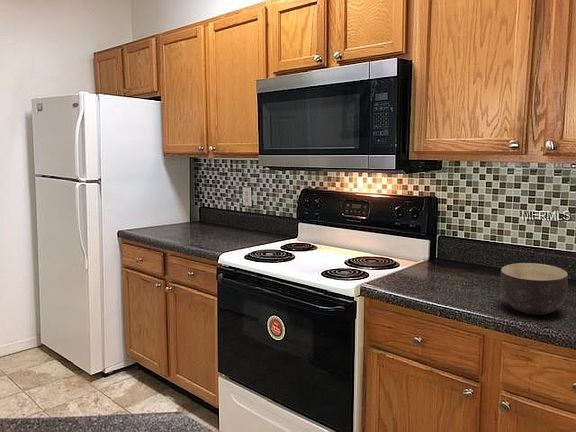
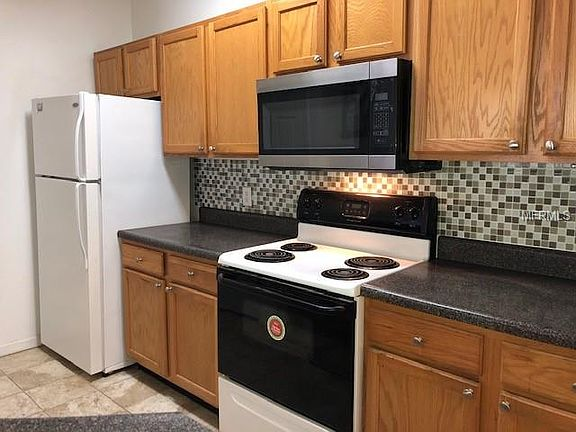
- bowl [500,262,569,316]
